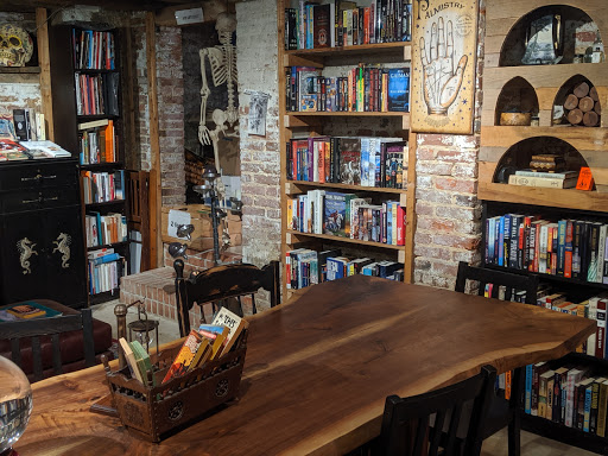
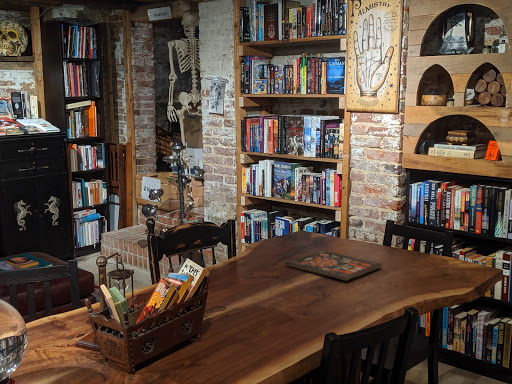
+ board game [284,250,383,282]
